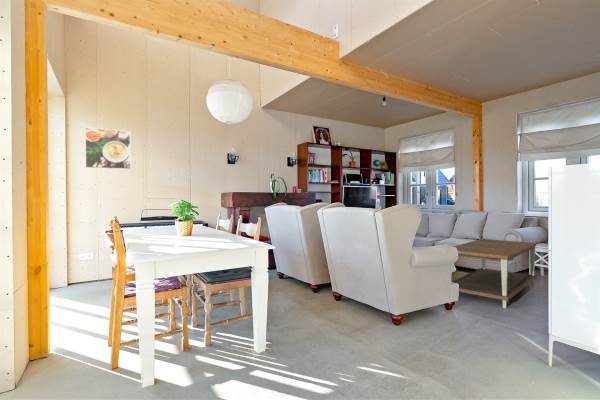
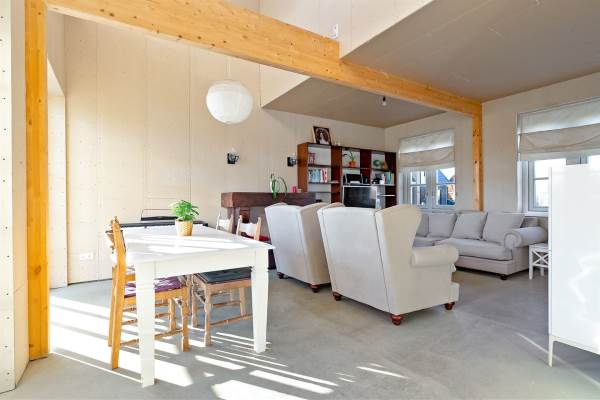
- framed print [84,126,132,170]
- coffee table [451,238,537,309]
